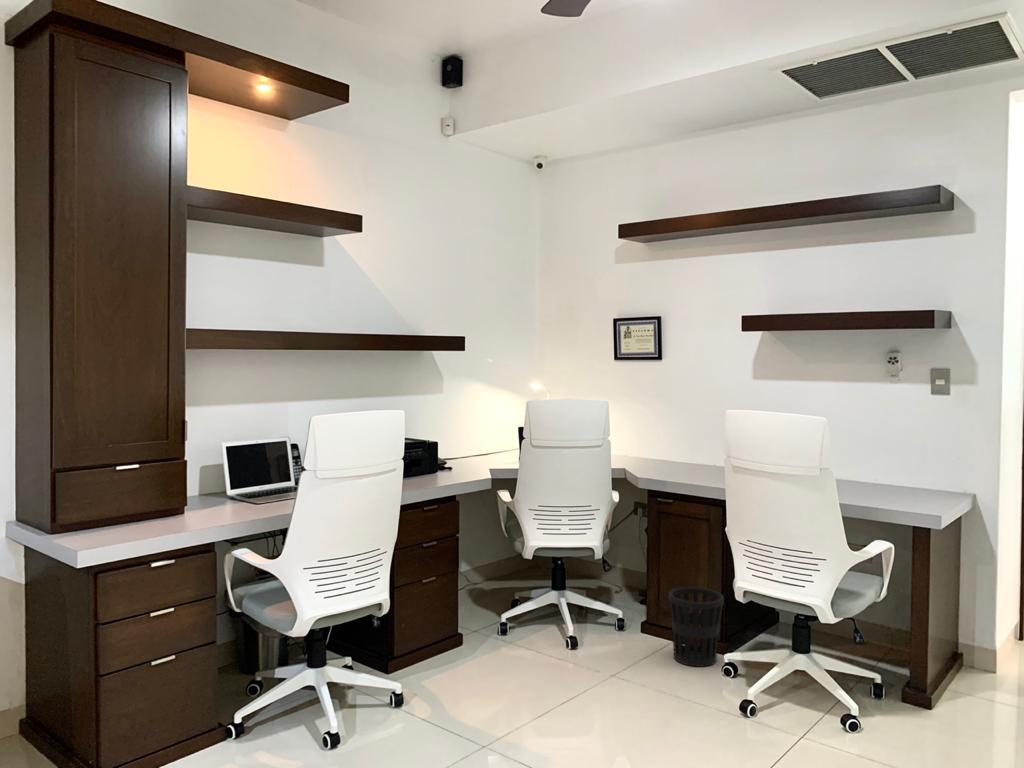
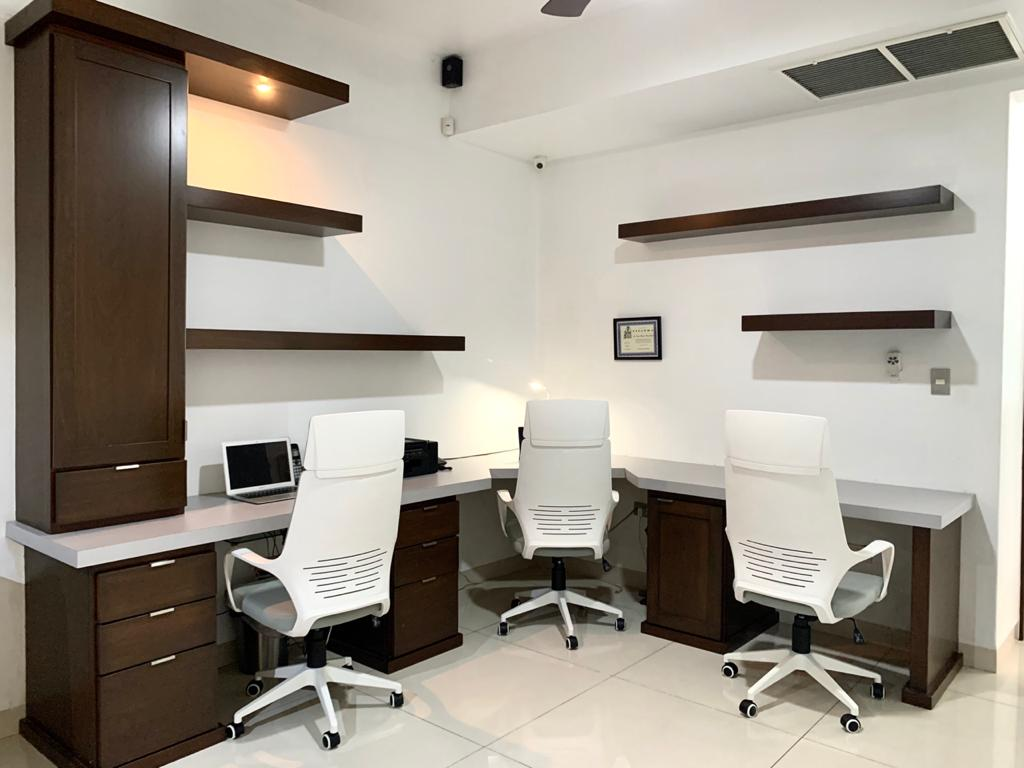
- wastebasket [668,586,725,668]
